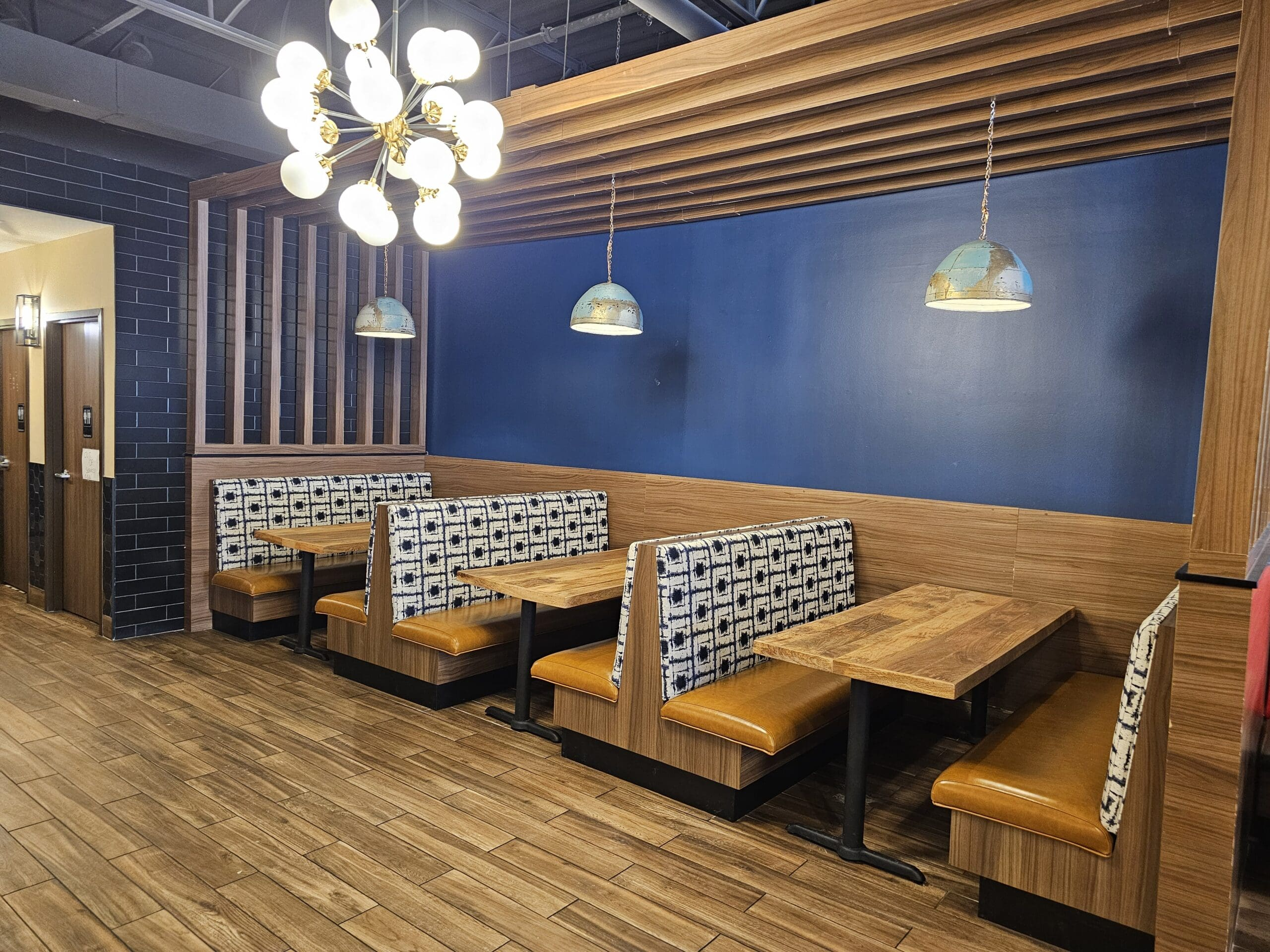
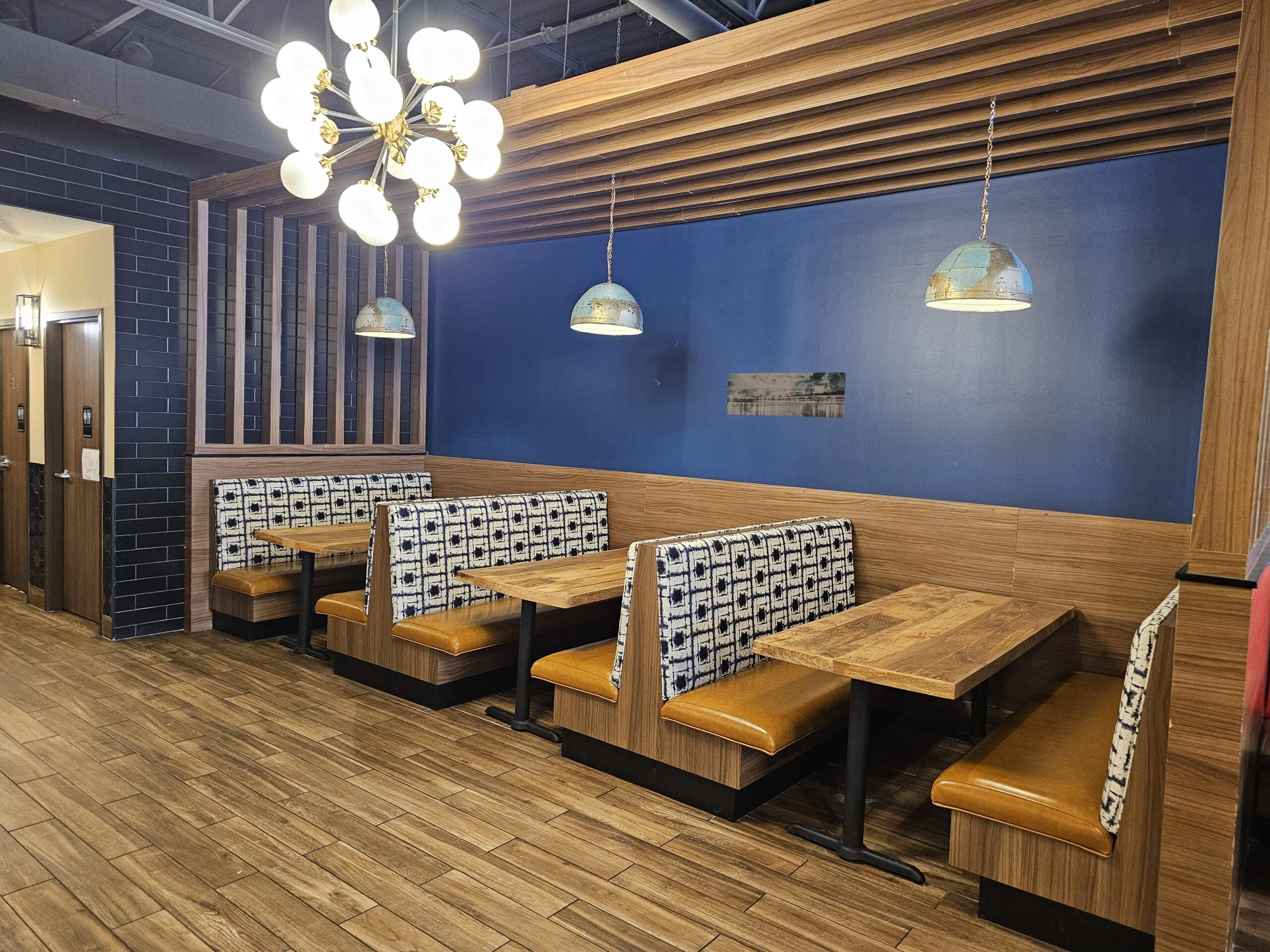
+ wall art [726,372,846,418]
